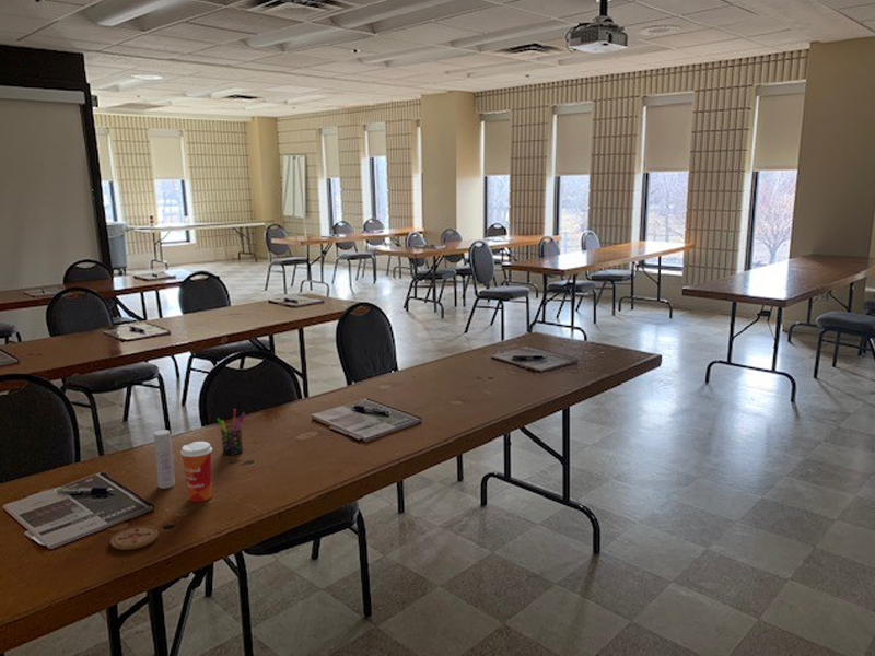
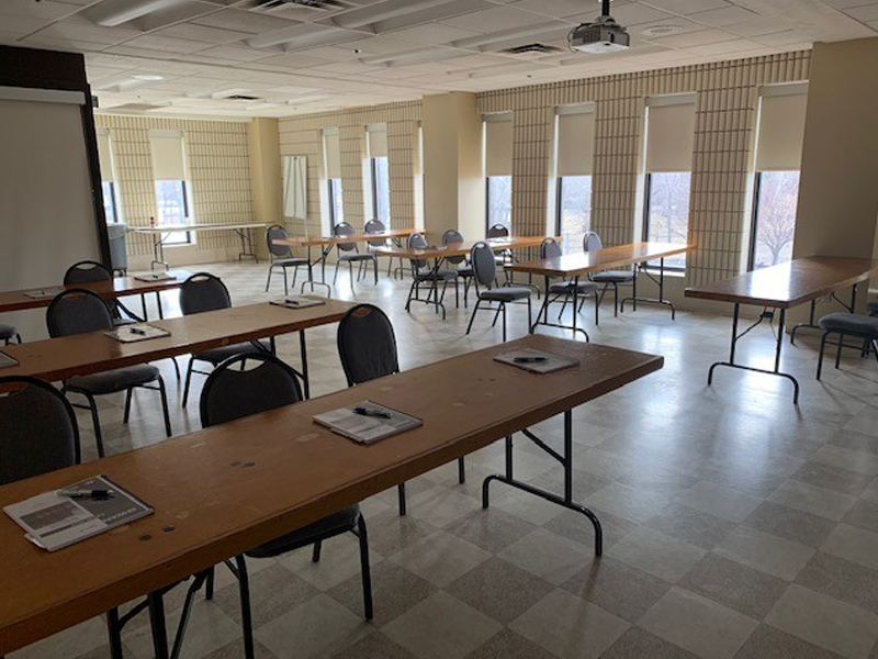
- coaster [109,525,160,551]
- bottle [153,429,176,490]
- pen holder [215,408,246,456]
- paper cup [179,441,213,503]
